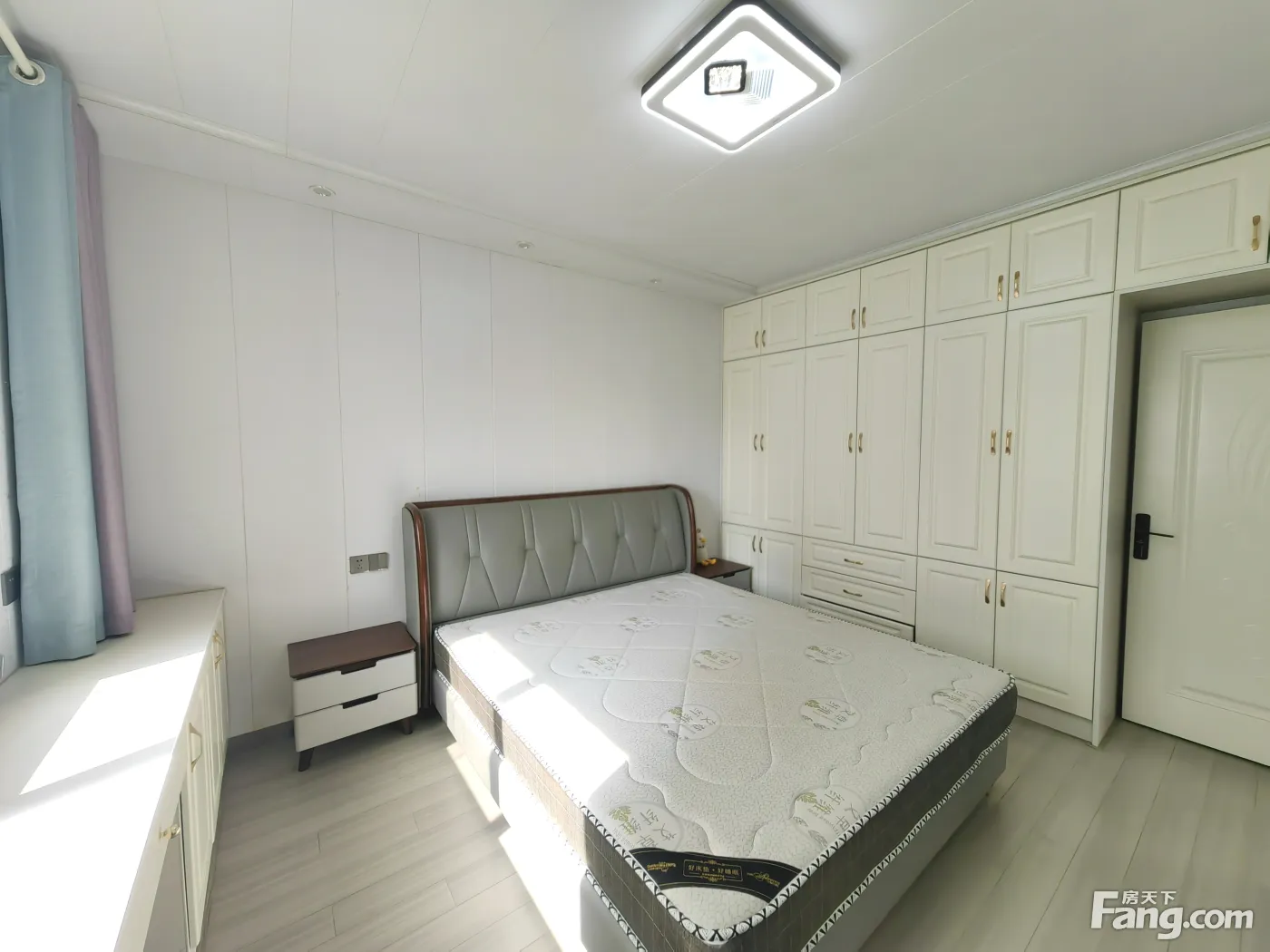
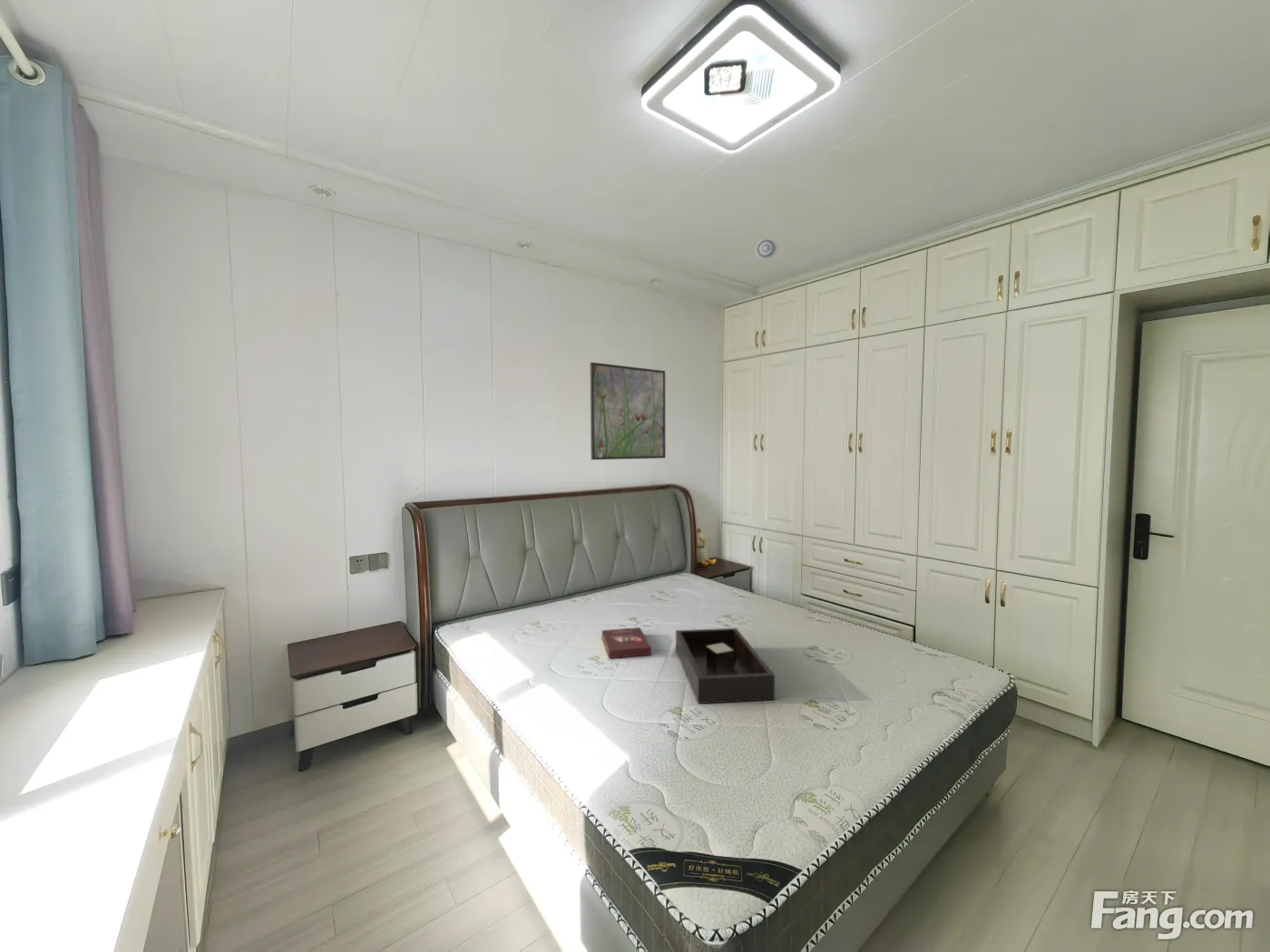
+ smoke detector [754,238,778,261]
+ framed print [590,362,667,461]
+ book [601,627,652,659]
+ tray [675,627,776,704]
